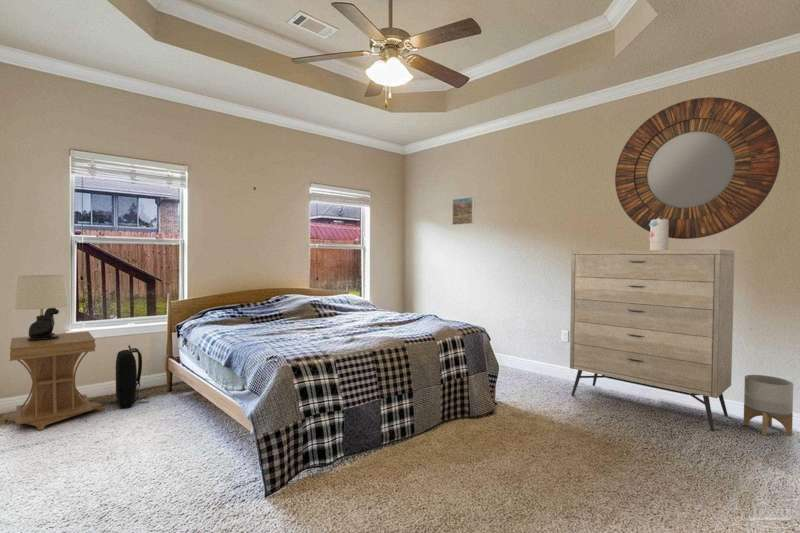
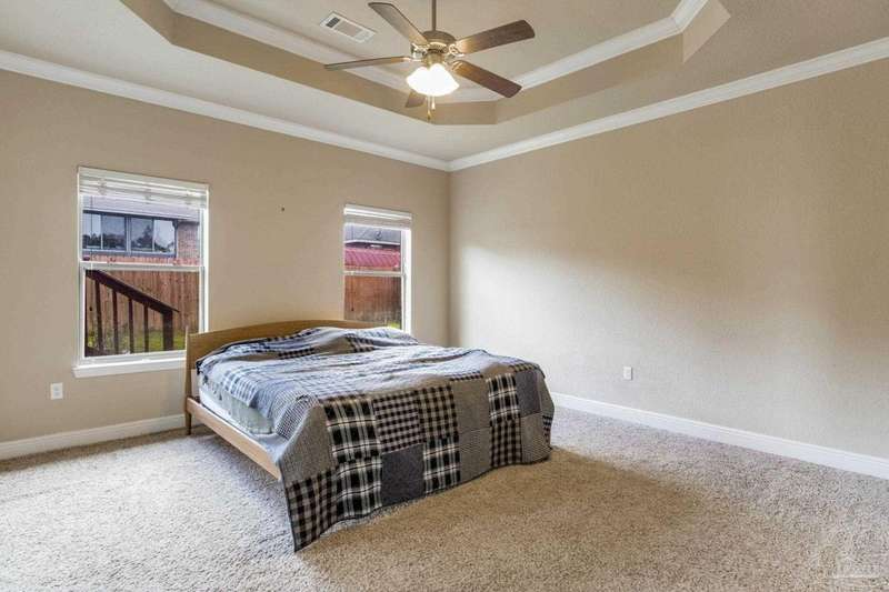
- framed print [451,196,475,226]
- table lamp [13,274,68,341]
- home mirror [614,96,781,240]
- side table [1,330,103,432]
- dresser [569,249,736,432]
- backpack [115,344,150,409]
- planter [743,374,794,437]
- decorative vase [649,218,669,250]
